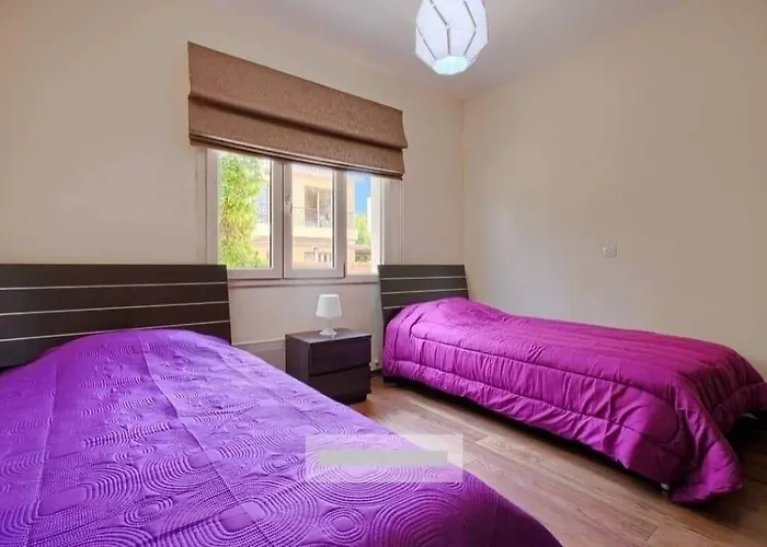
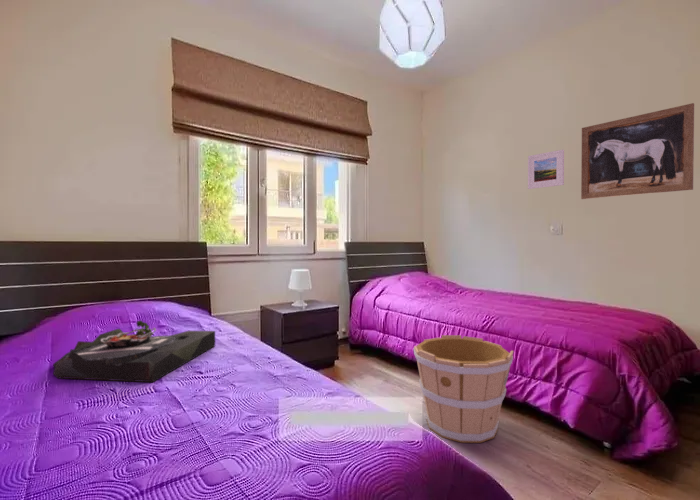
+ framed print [527,149,565,190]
+ wooden bucket [412,334,515,444]
+ wall art [580,102,695,200]
+ serving tray [52,319,216,383]
